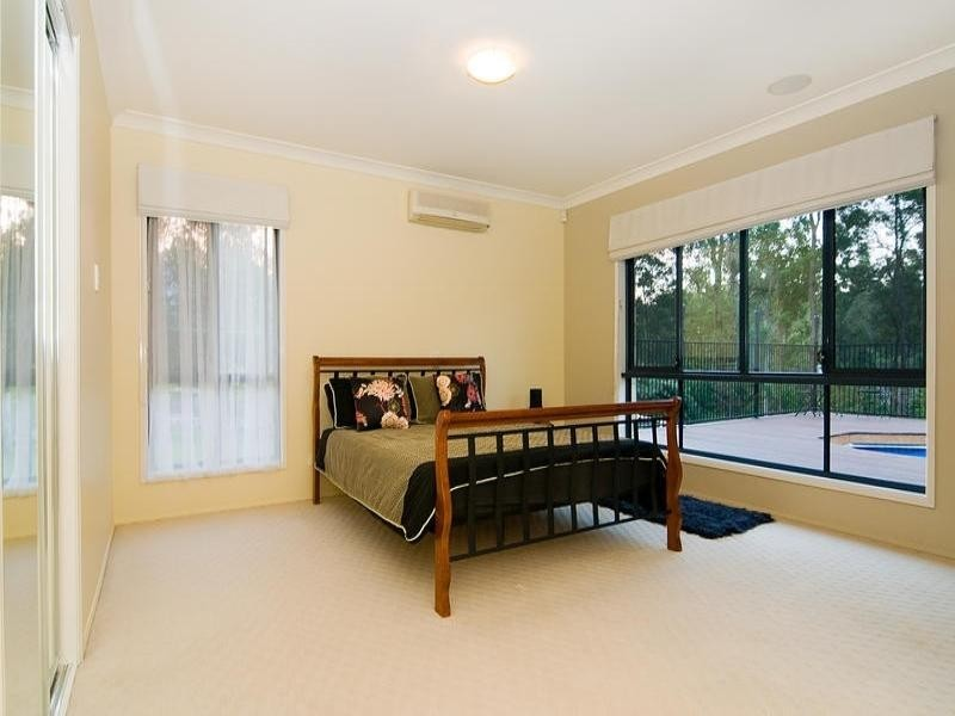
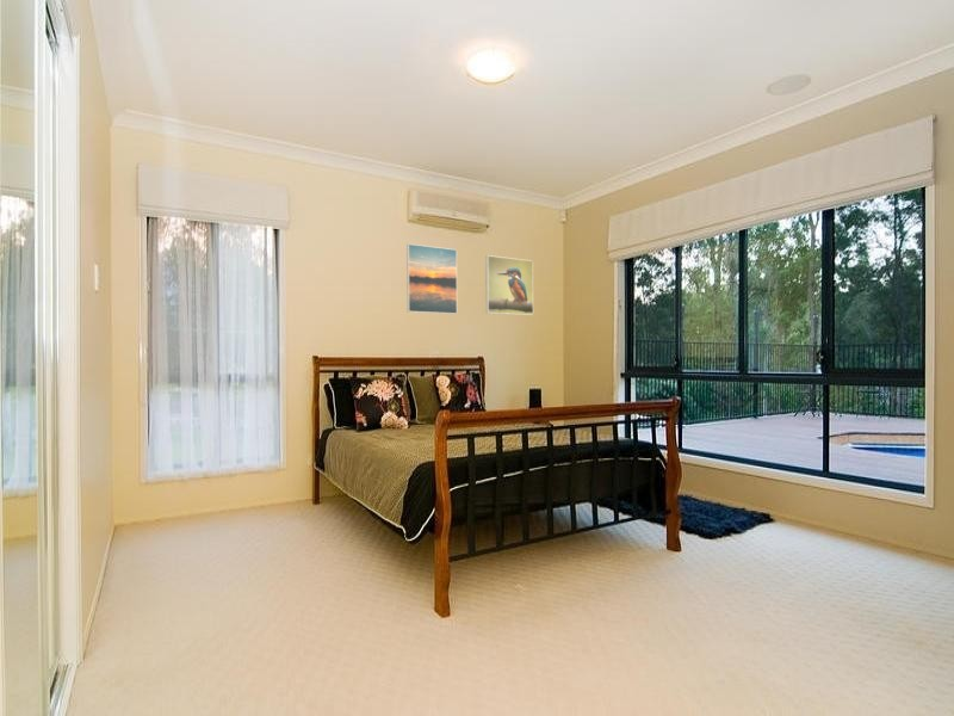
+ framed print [484,254,534,316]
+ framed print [405,242,458,315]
